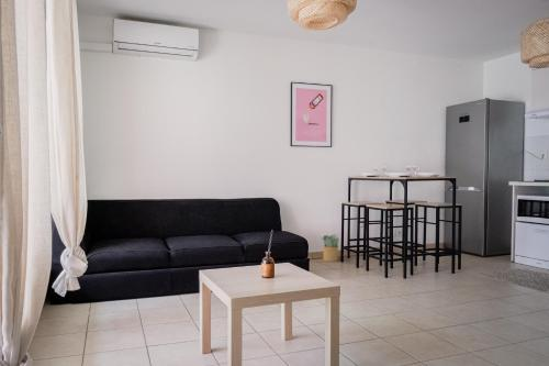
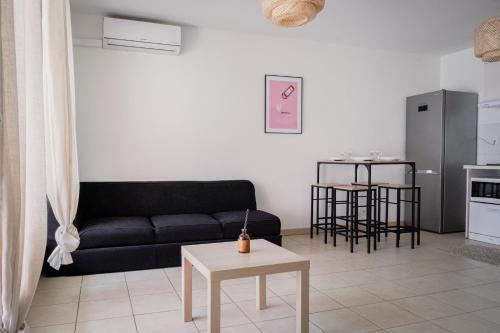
- potted plant [321,233,340,263]
